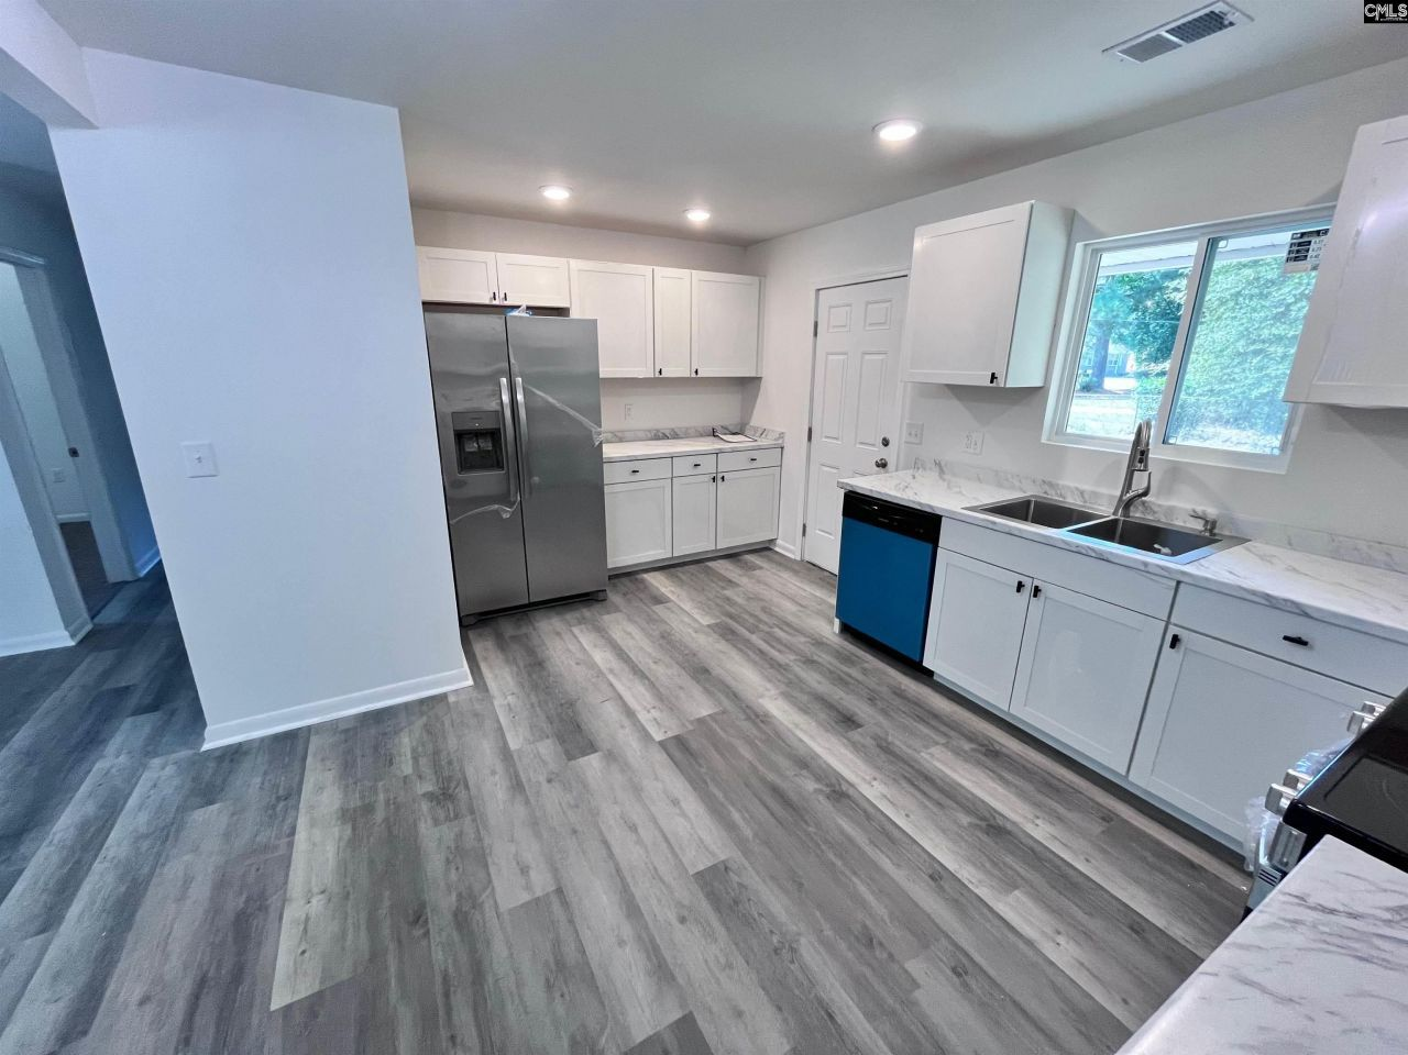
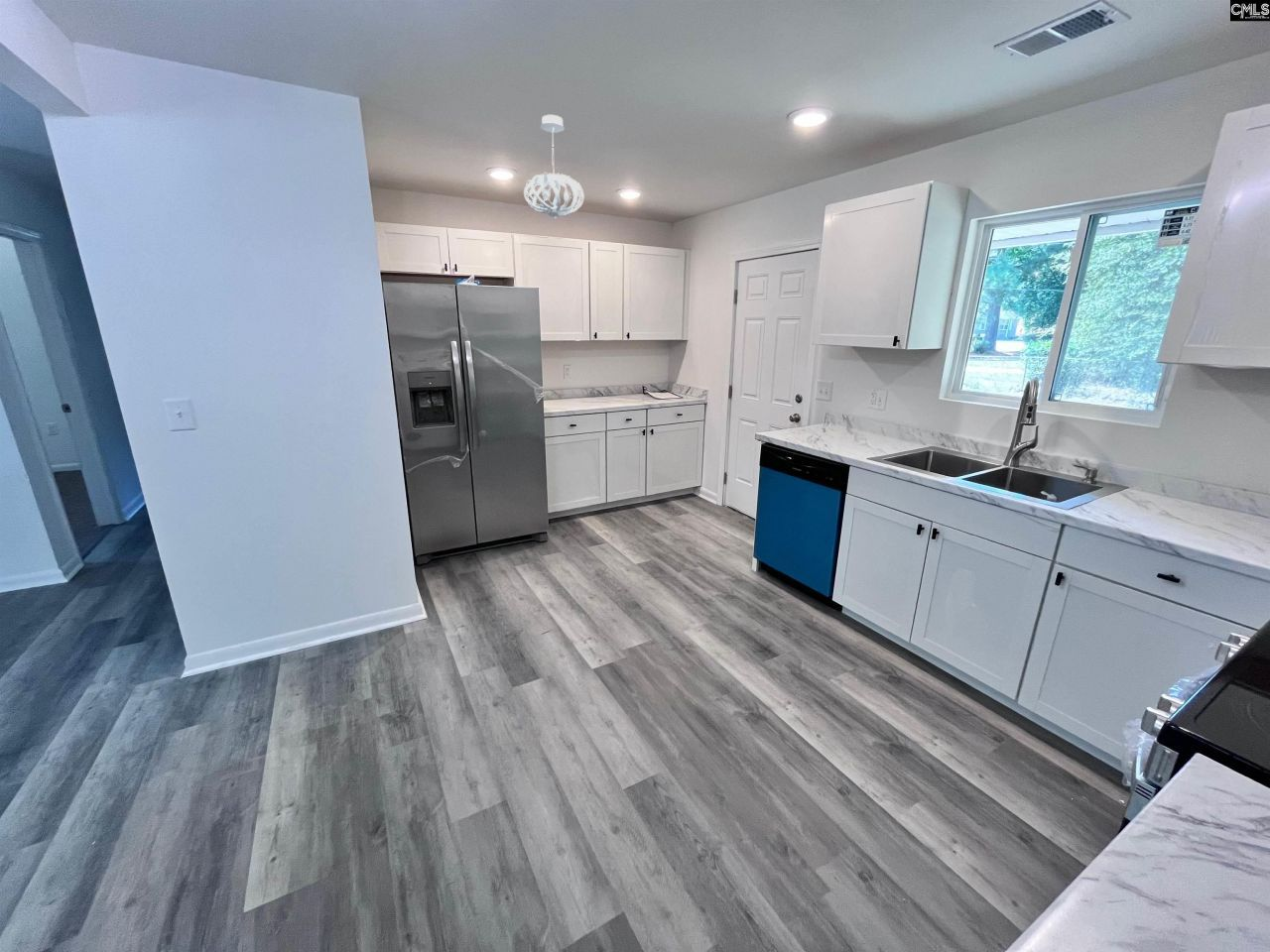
+ pendant light [523,114,585,219]
